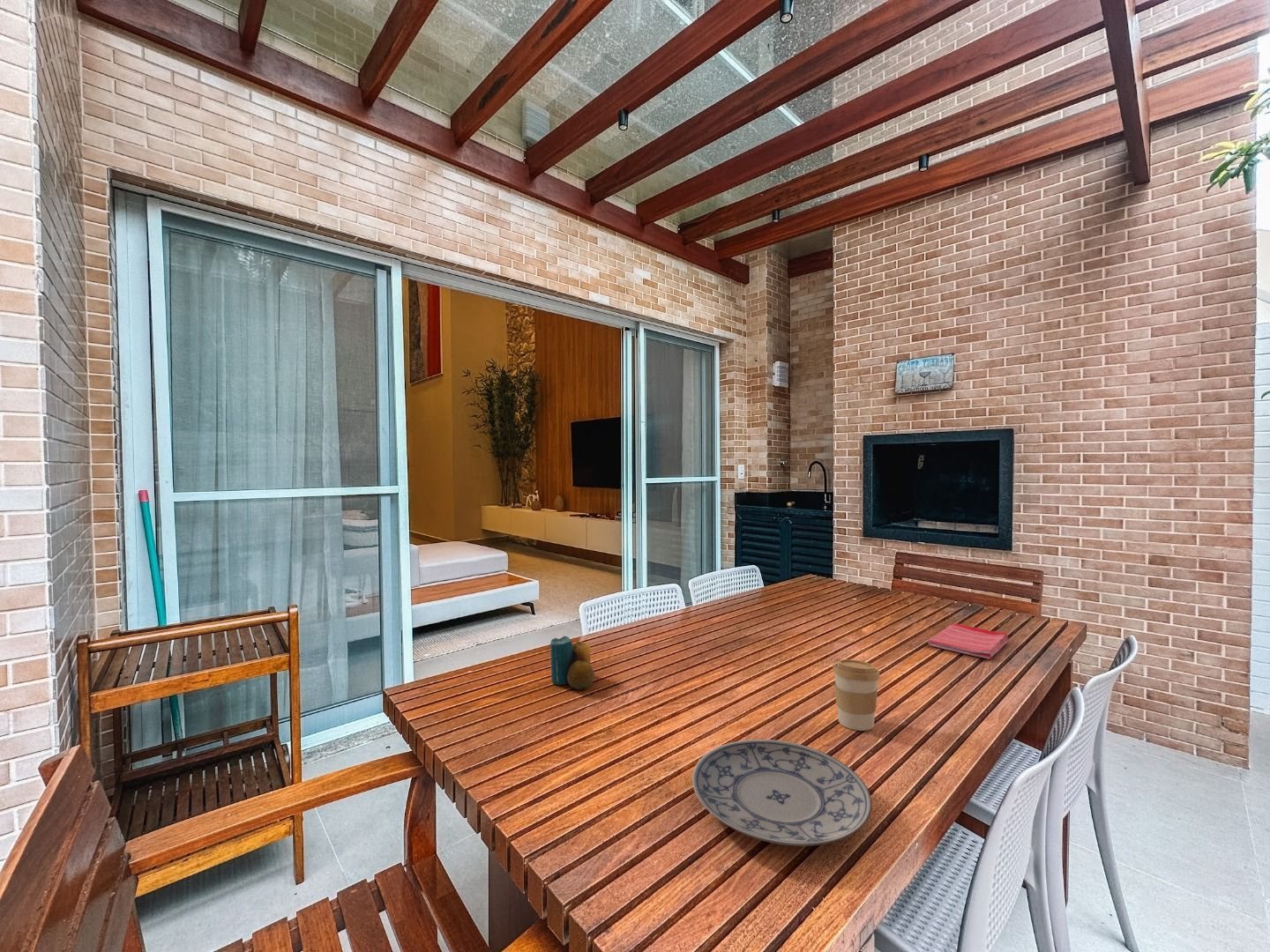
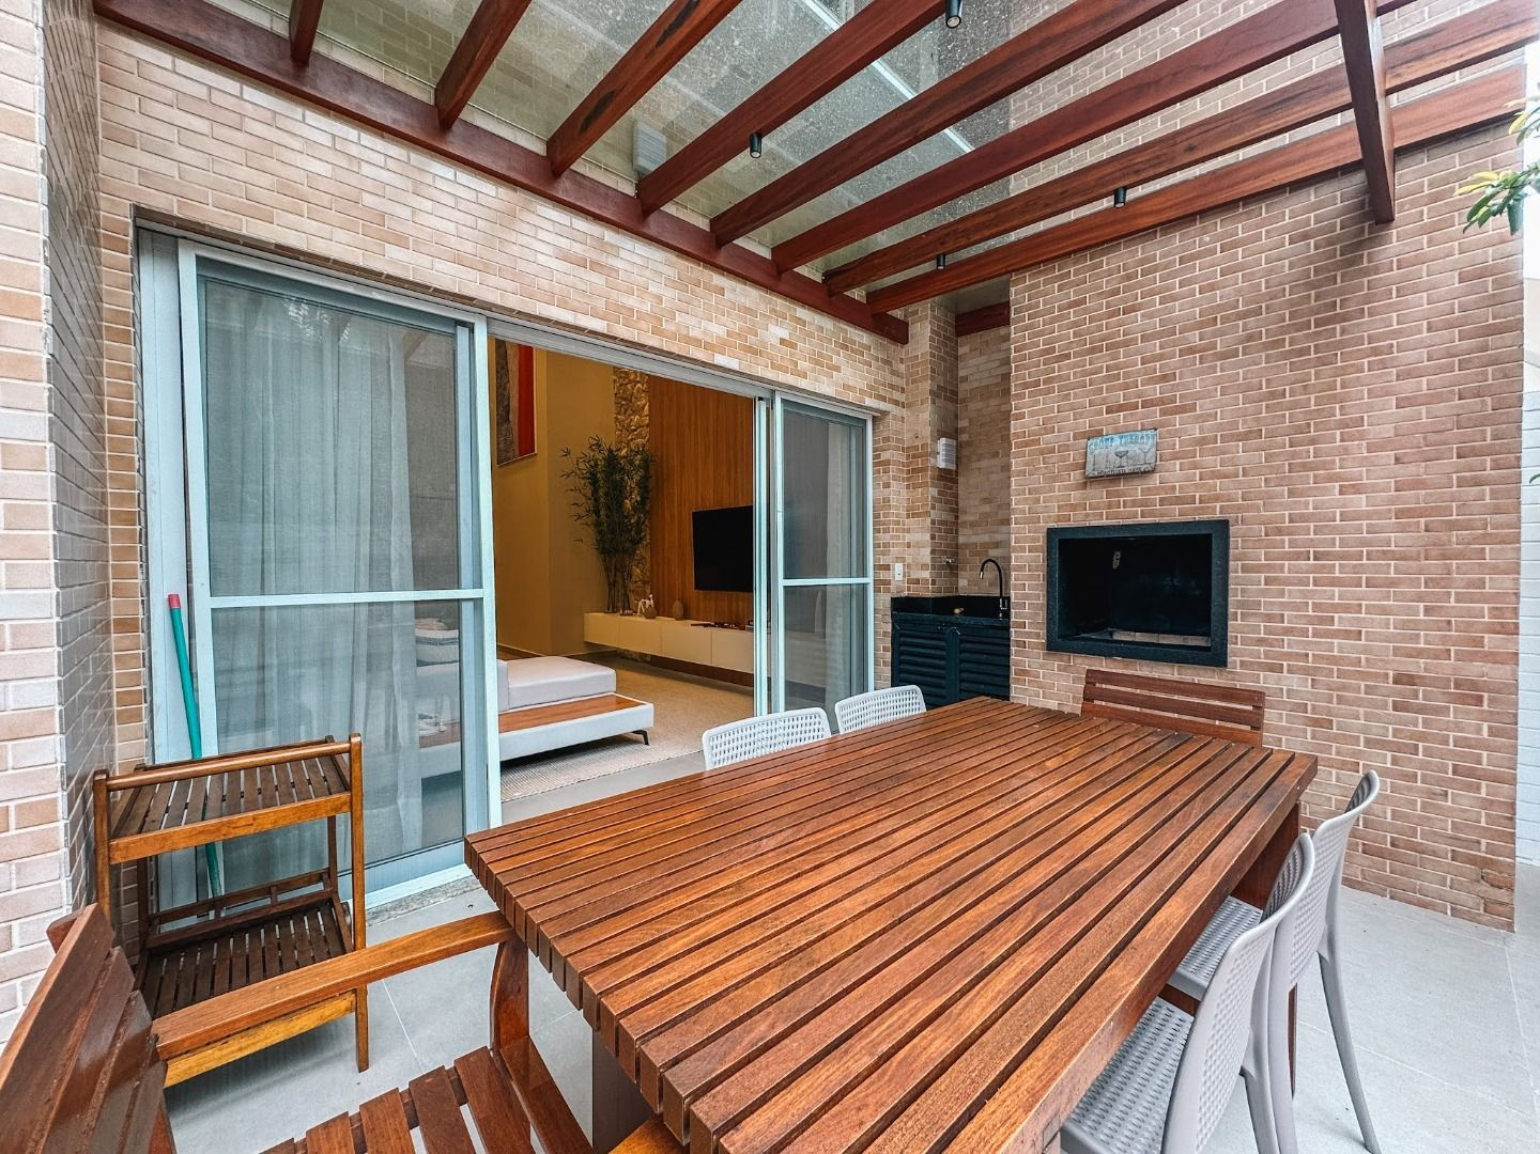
- candle [549,636,595,690]
- dish towel [927,622,1010,660]
- coffee cup [832,658,881,732]
- plate [691,739,872,847]
